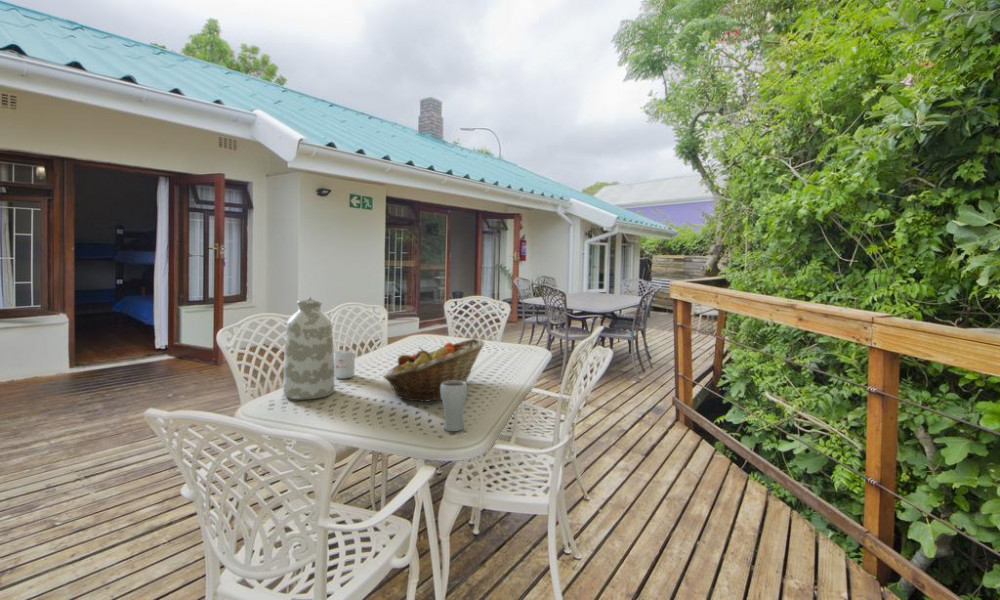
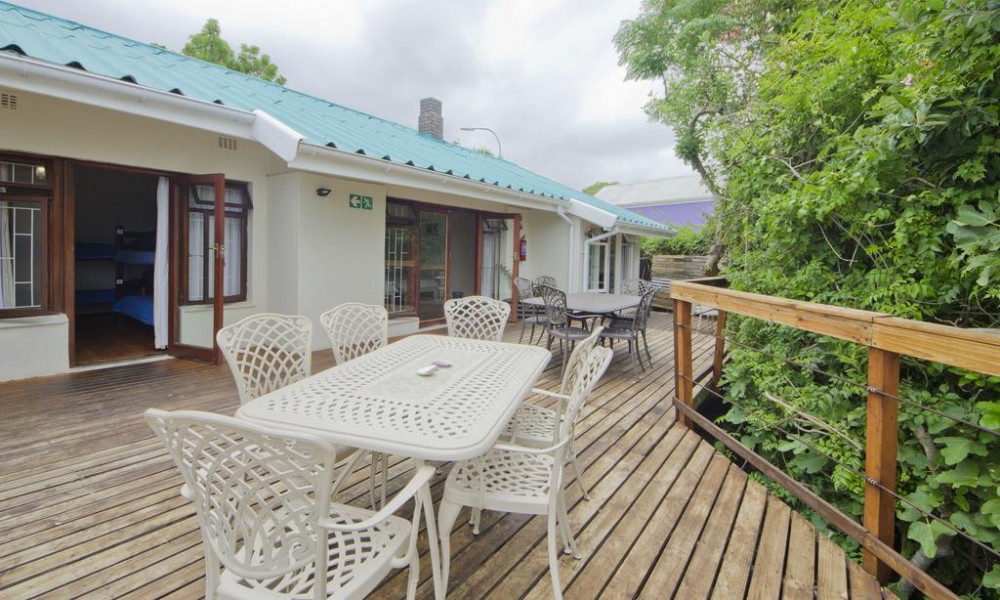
- vase [282,296,335,400]
- drinking glass [441,381,468,432]
- mug [334,350,356,379]
- fruit basket [382,337,485,403]
